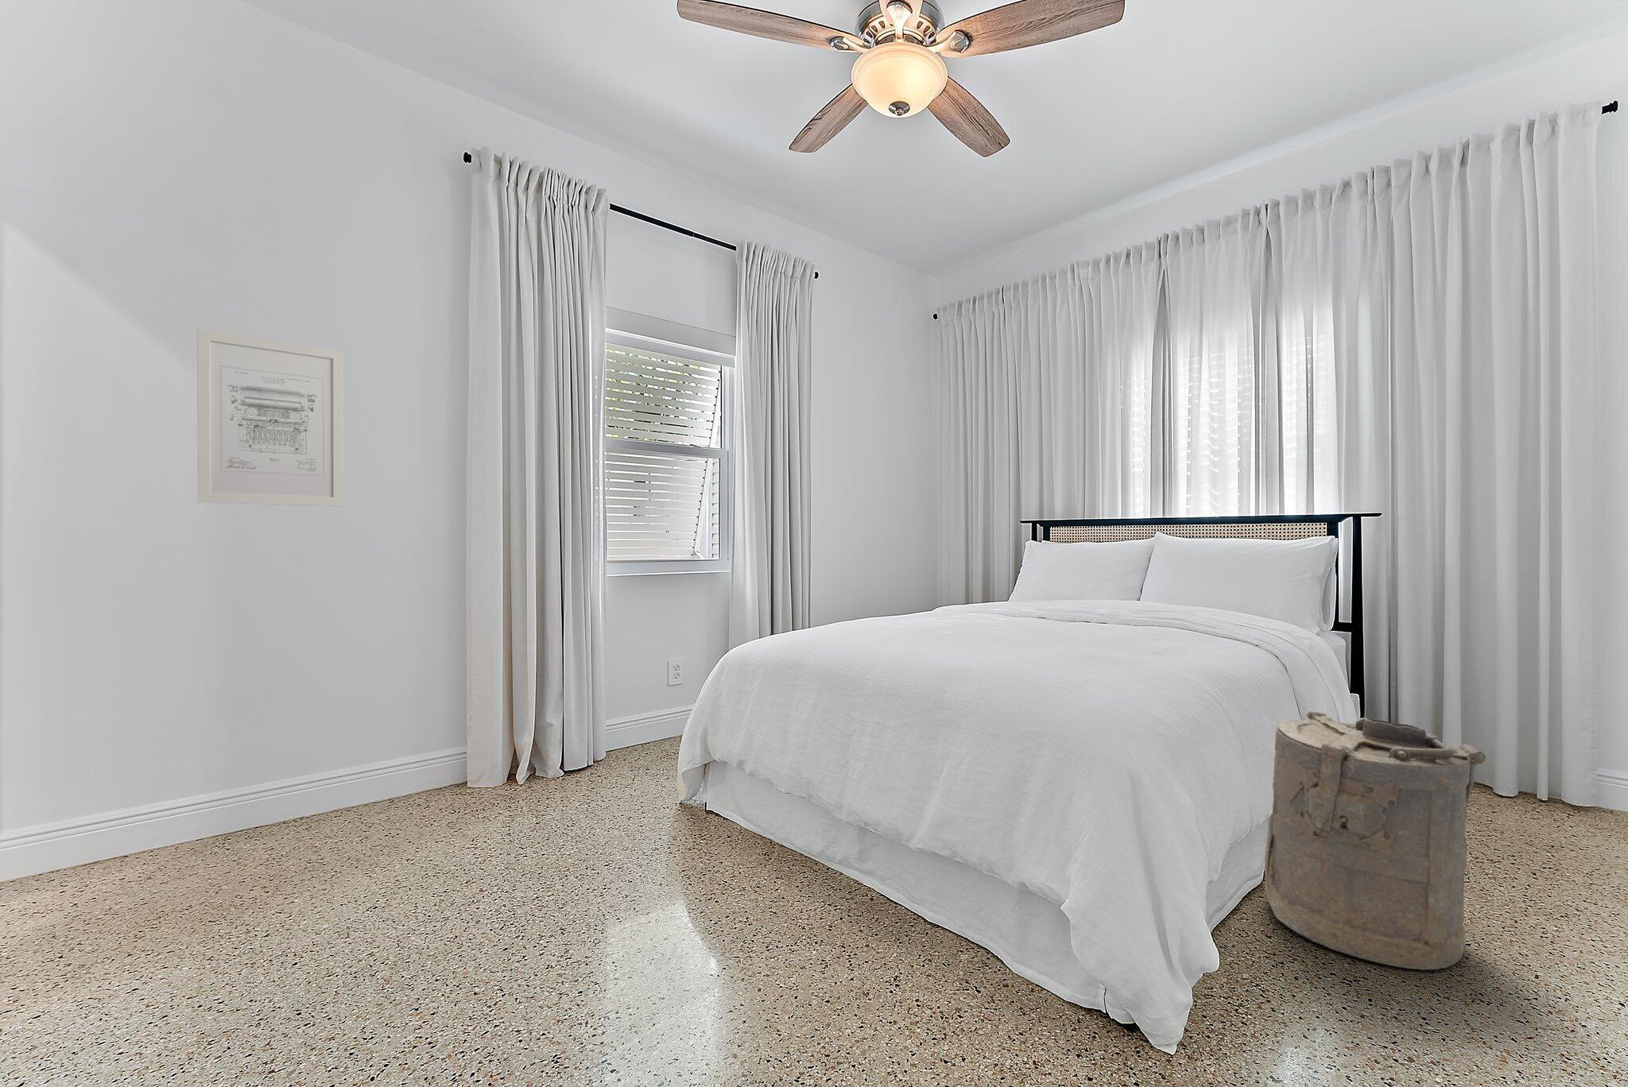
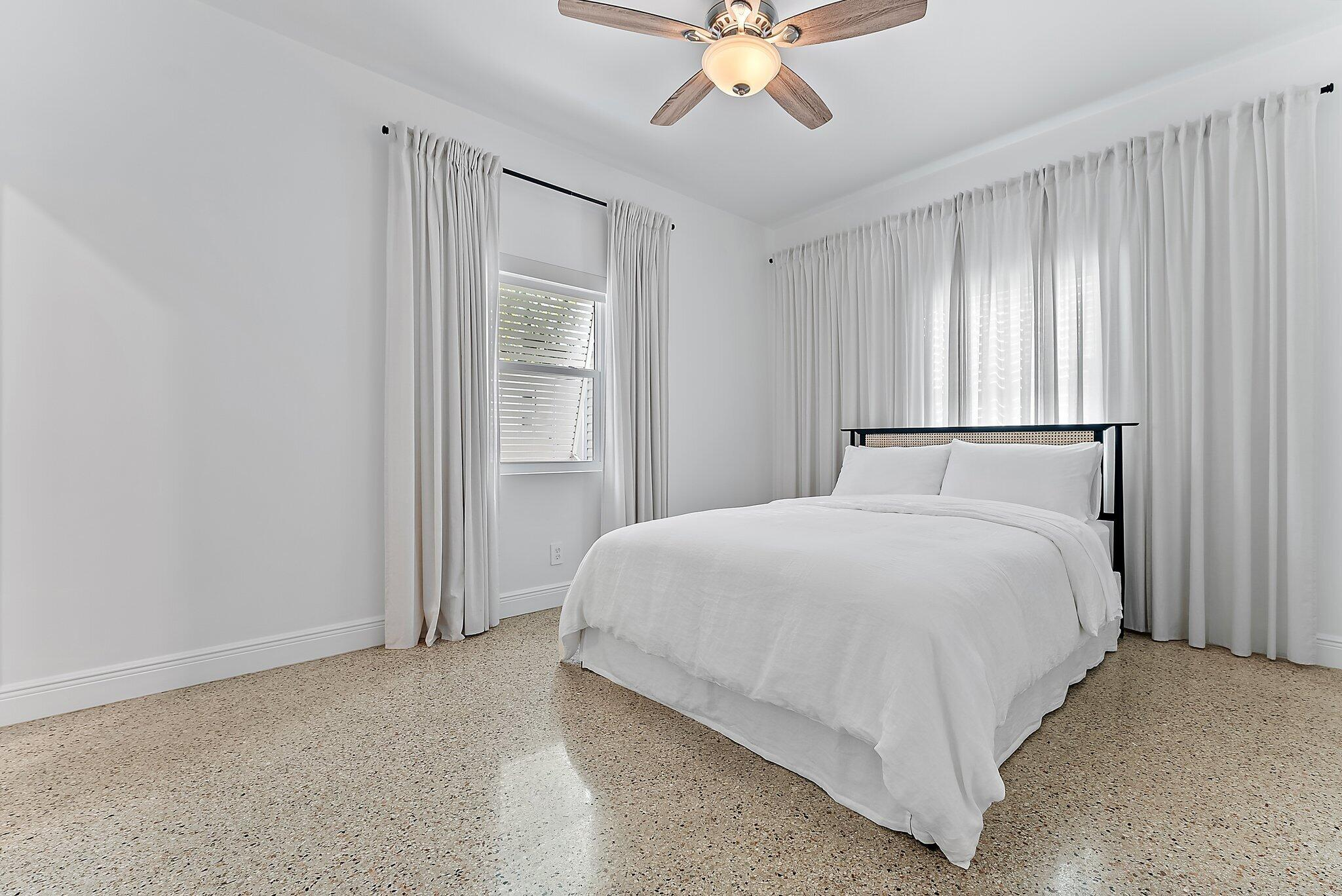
- wall art [197,329,345,507]
- laundry hamper [1264,711,1486,971]
